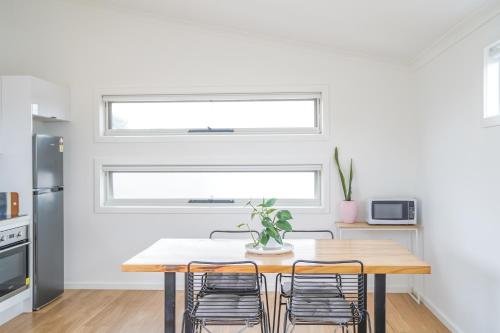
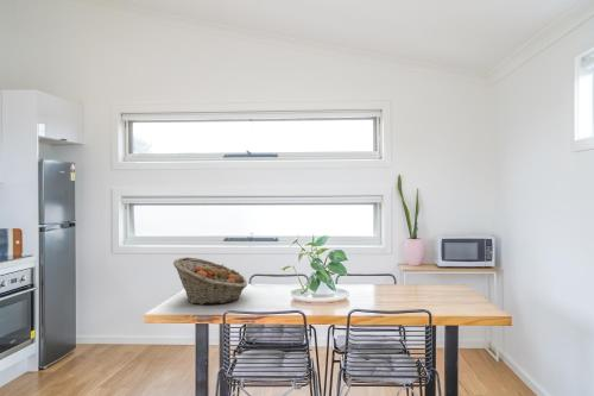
+ fruit basket [172,256,248,306]
